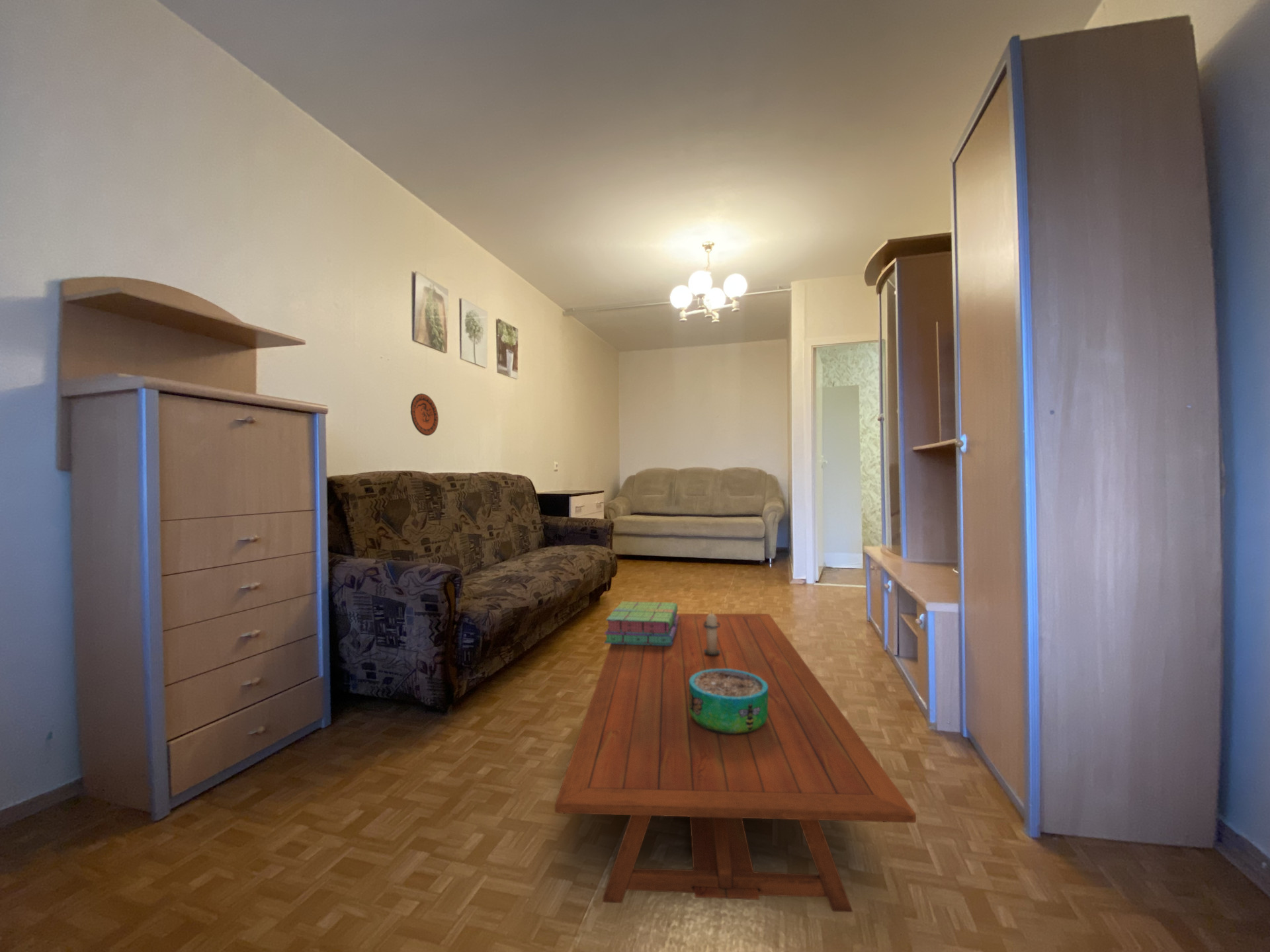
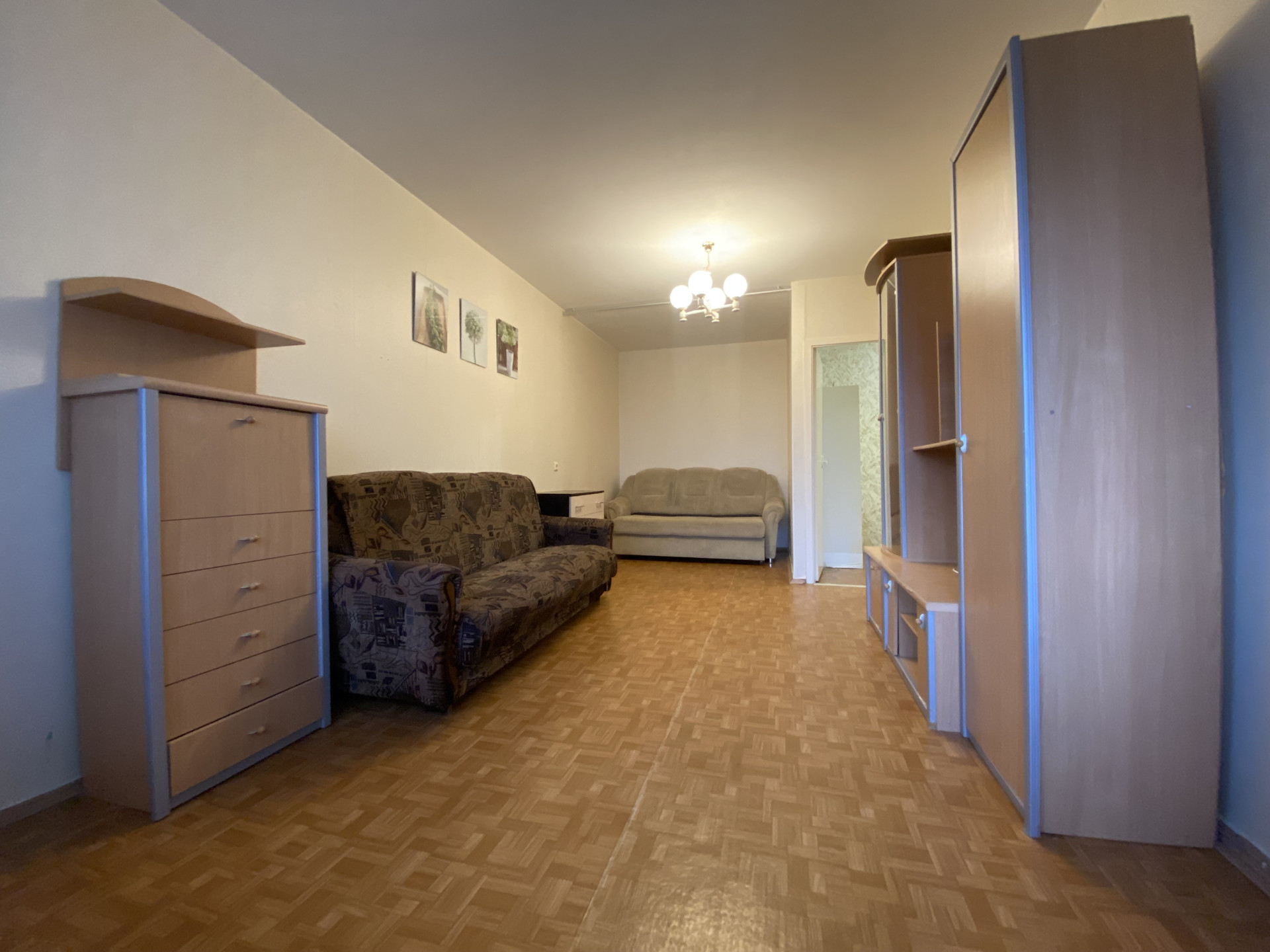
- coffee table [554,613,917,913]
- candle [703,610,721,656]
- decorative bowl [689,669,768,735]
- decorative plate [410,393,439,436]
- stack of books [603,601,679,645]
